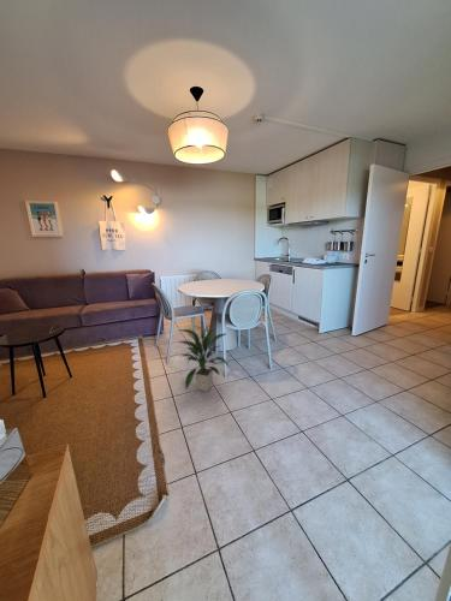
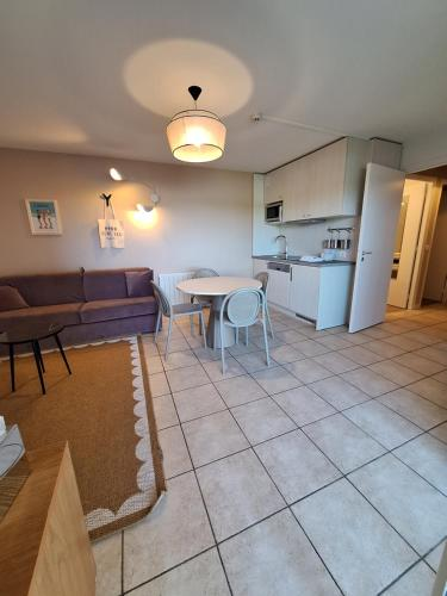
- indoor plant [177,323,231,392]
